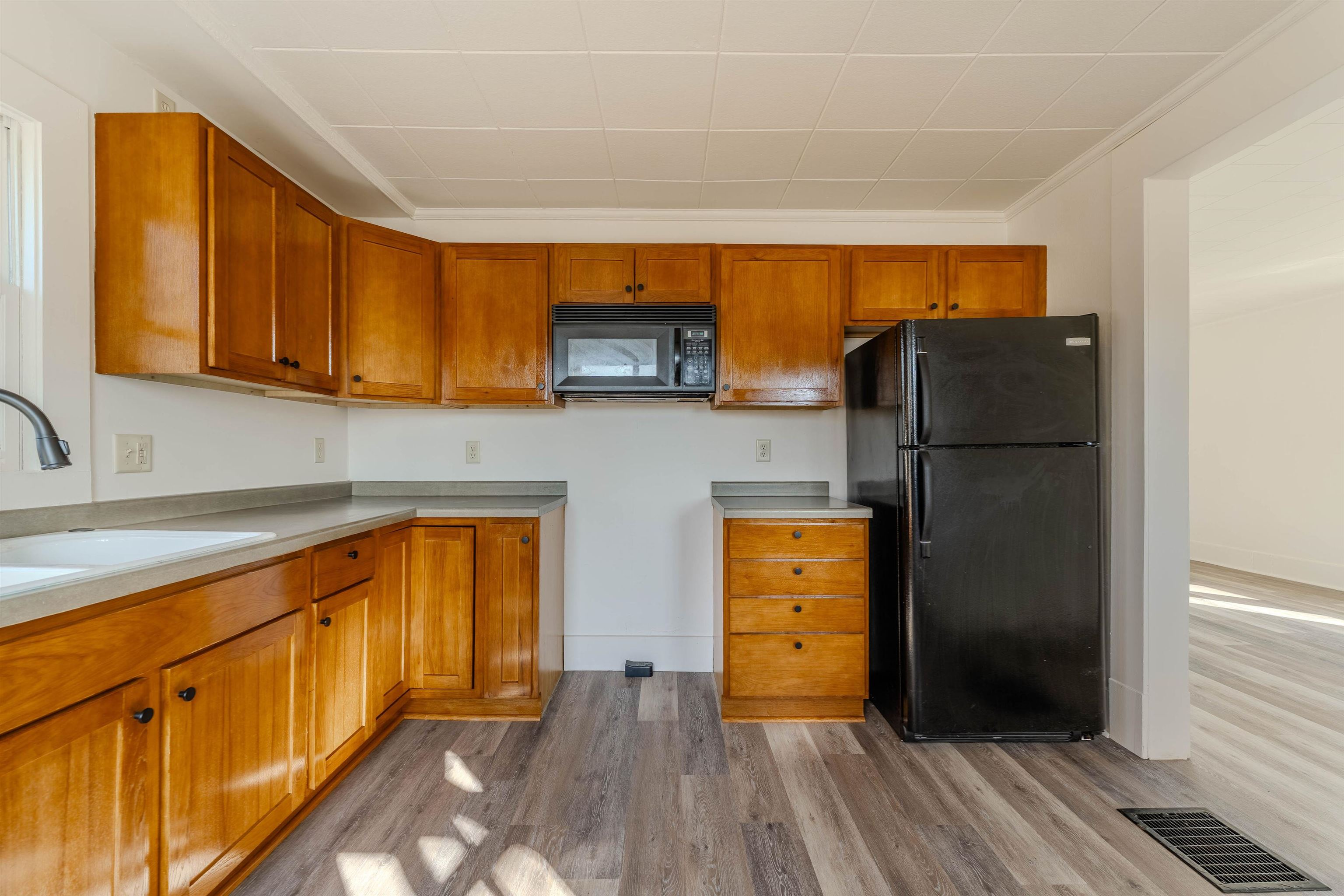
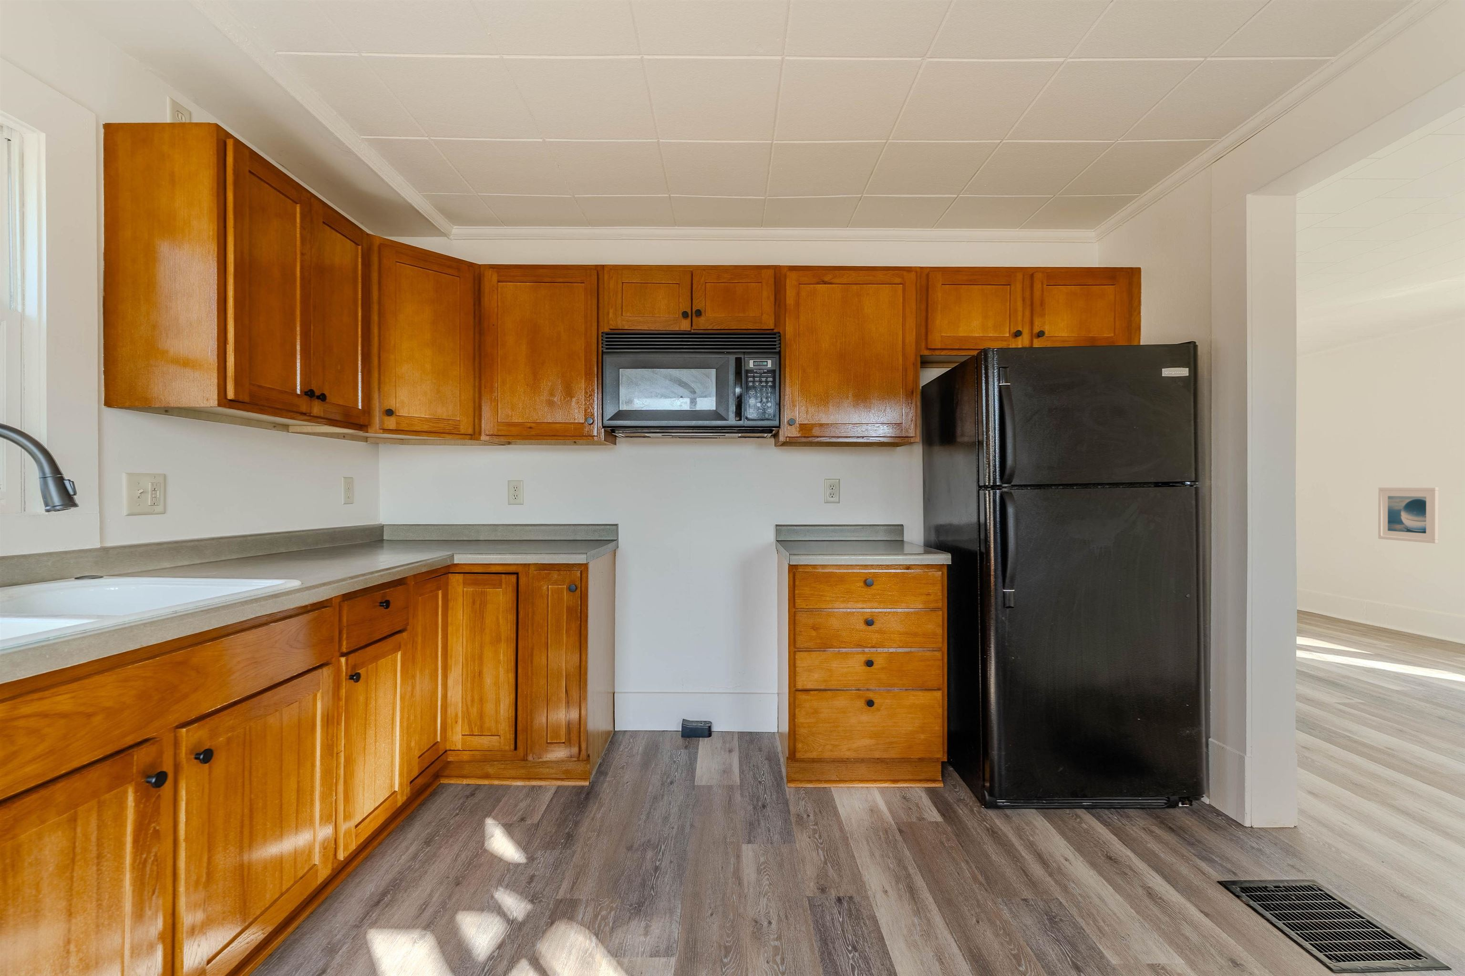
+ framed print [1378,487,1439,544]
